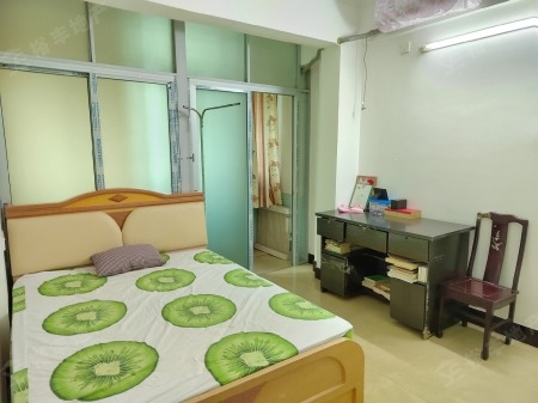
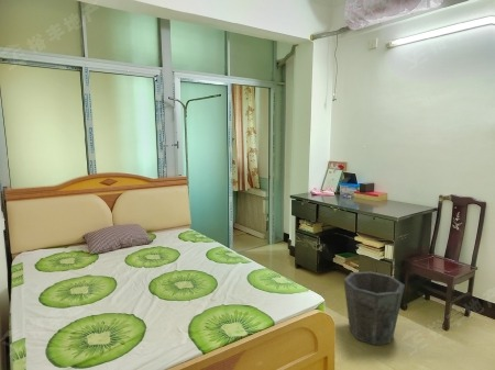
+ waste bin [343,270,406,346]
